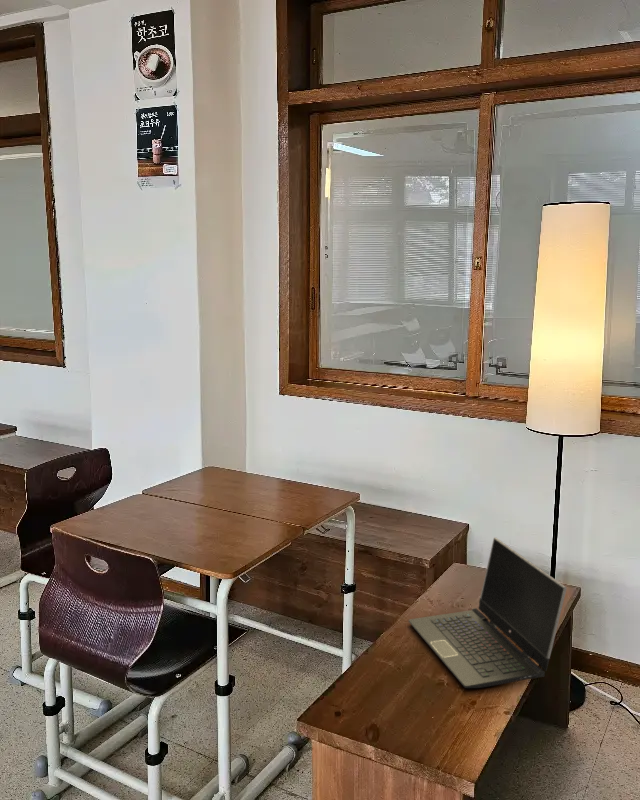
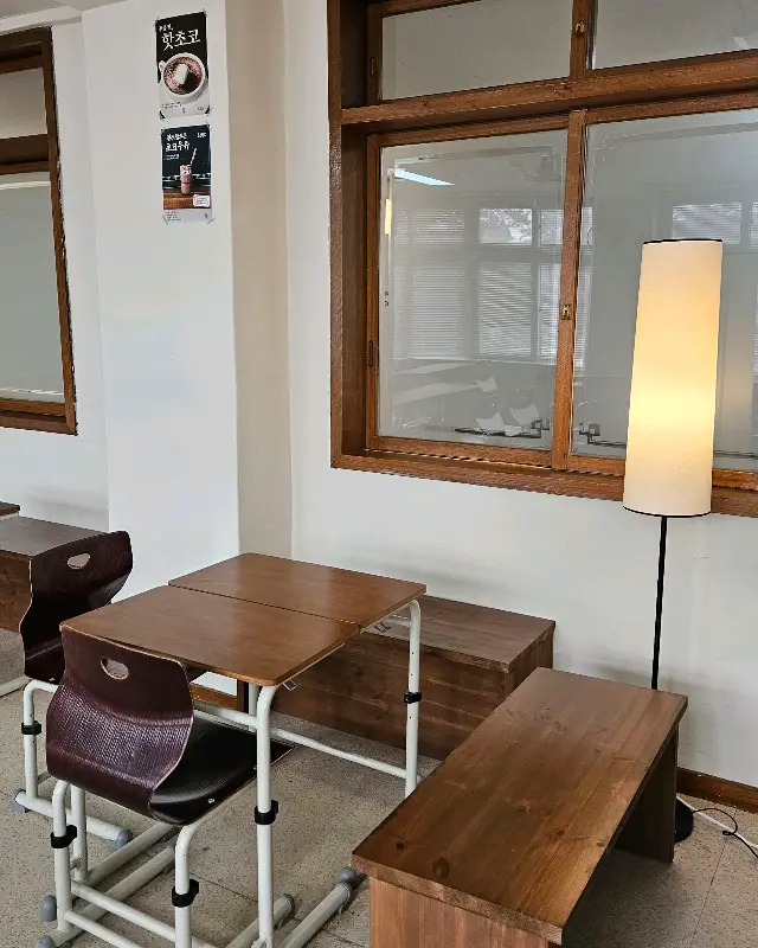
- laptop computer [408,536,568,689]
